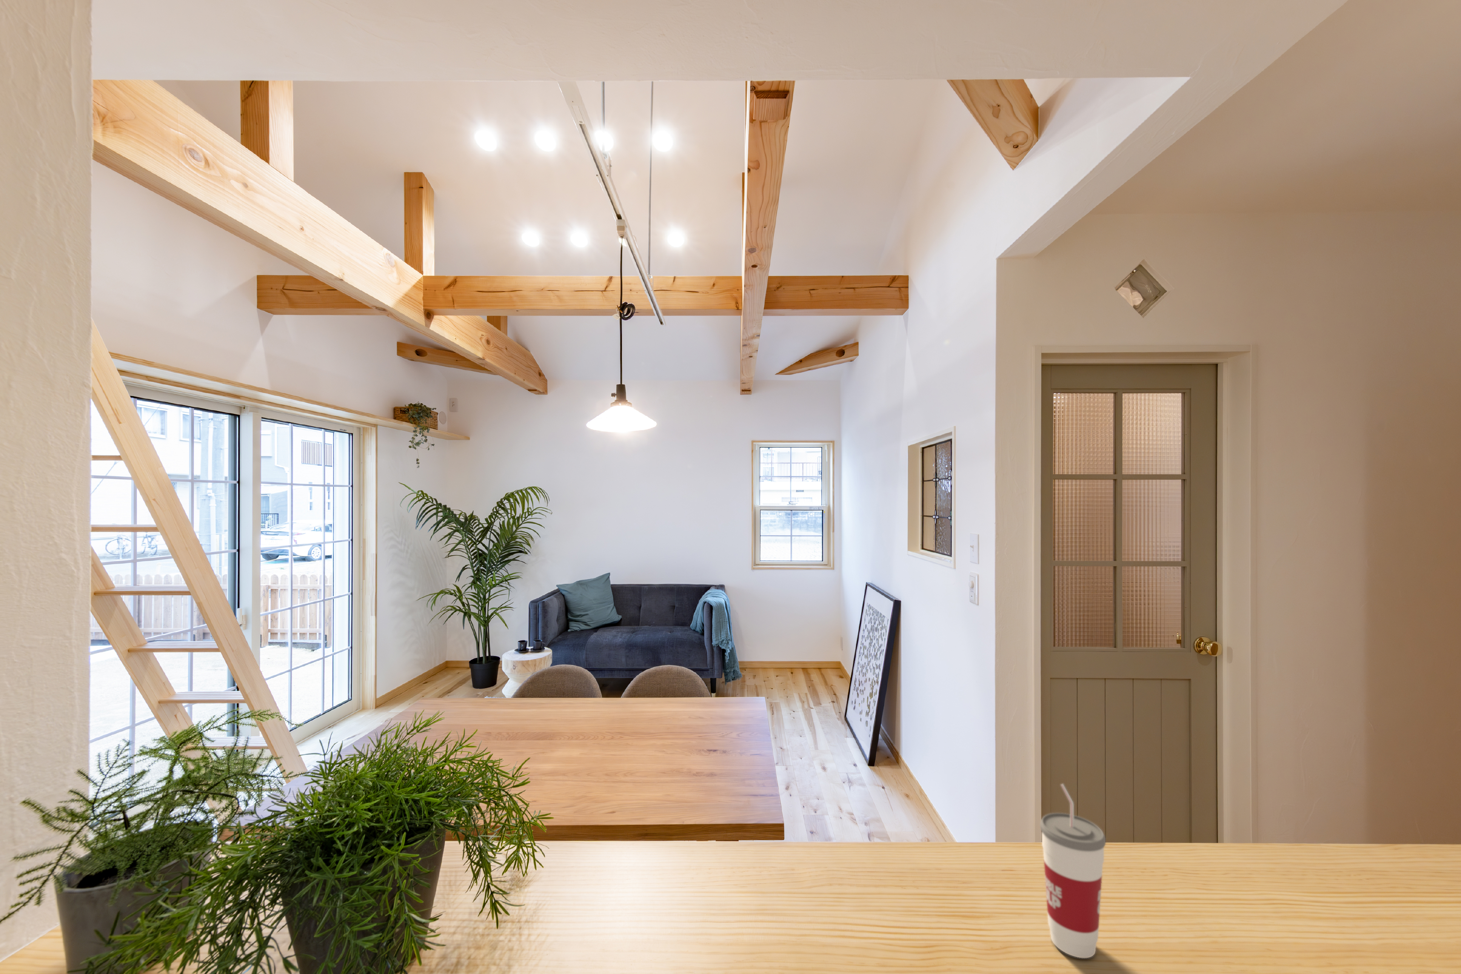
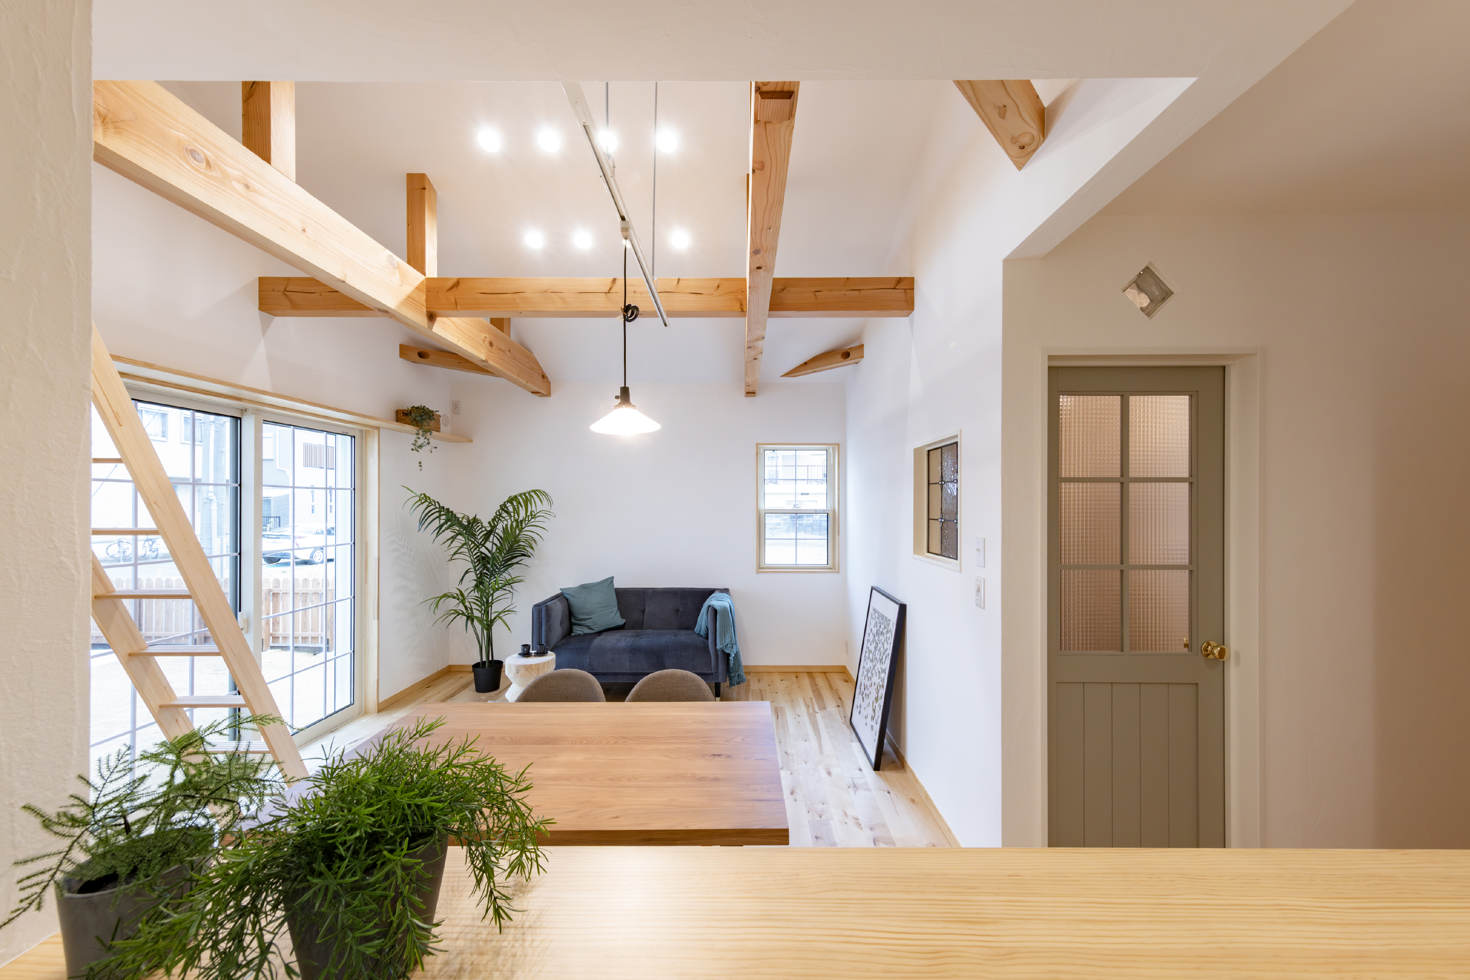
- cup [1039,784,1107,959]
